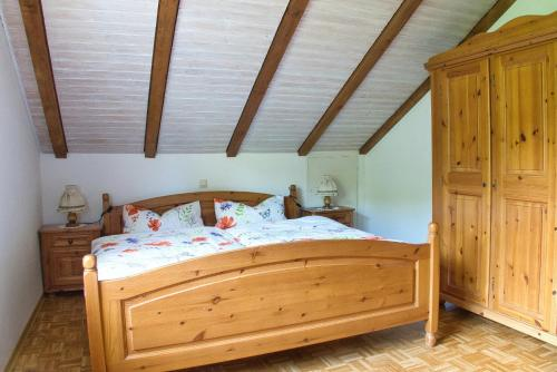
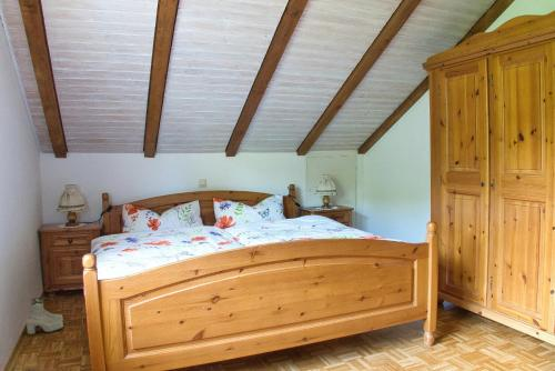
+ boots [26,297,64,335]
